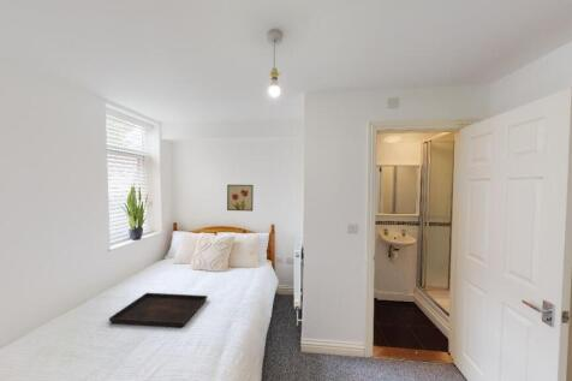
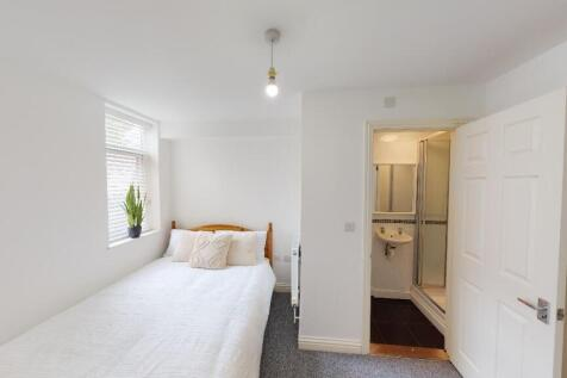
- serving tray [108,292,209,328]
- wall art [226,184,255,213]
